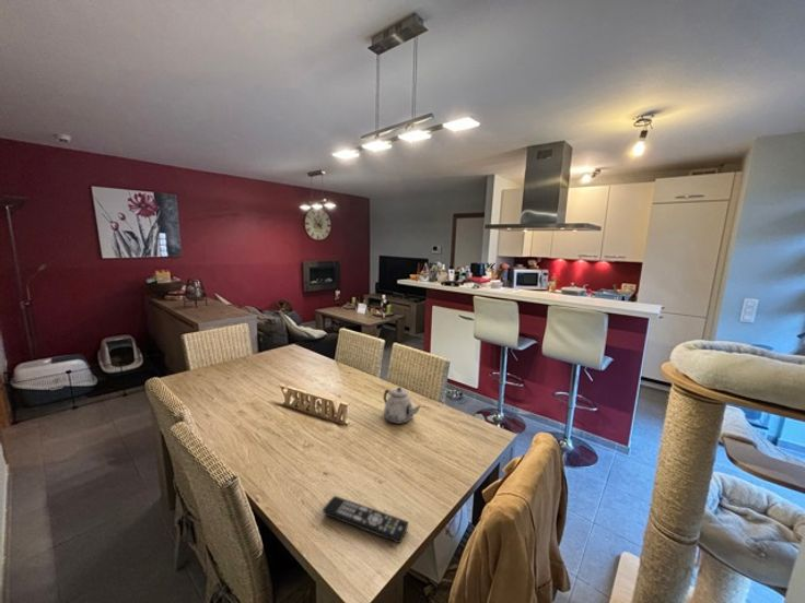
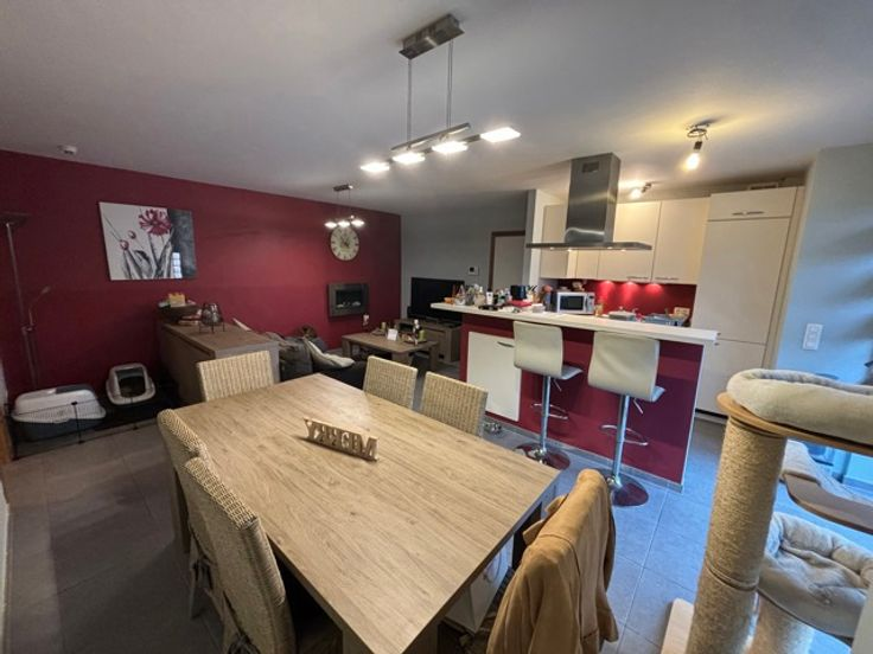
- teapot [383,387,422,425]
- remote control [322,495,409,544]
